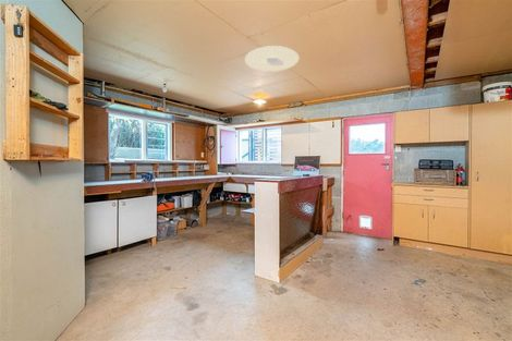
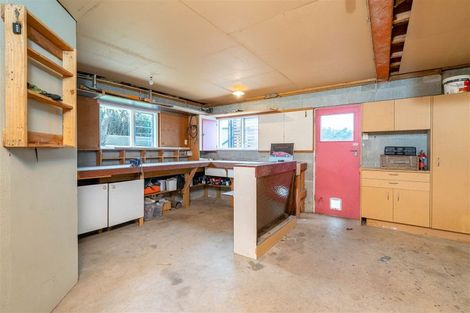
- ceiling light [244,45,300,73]
